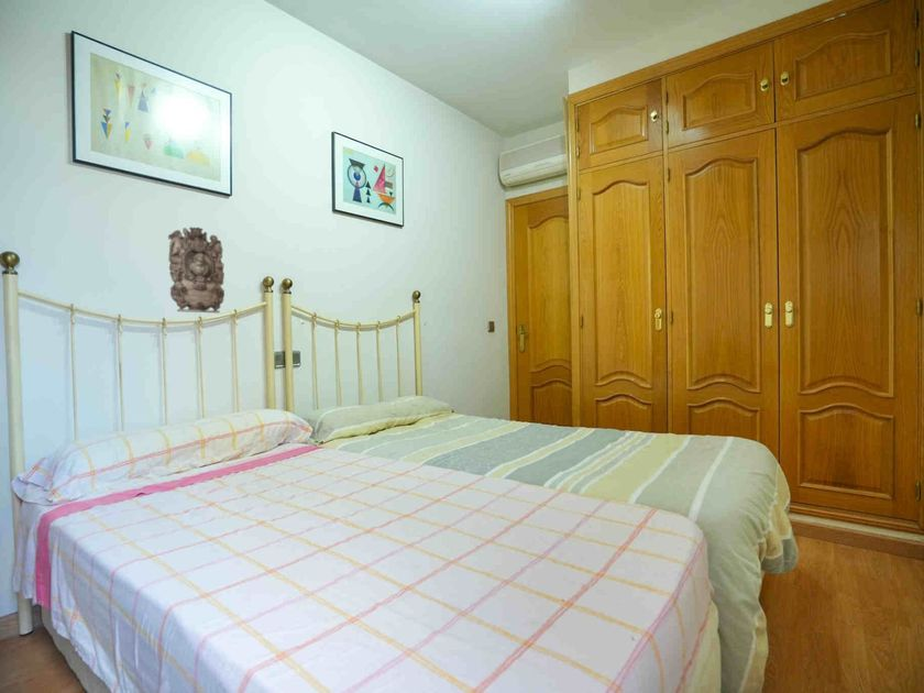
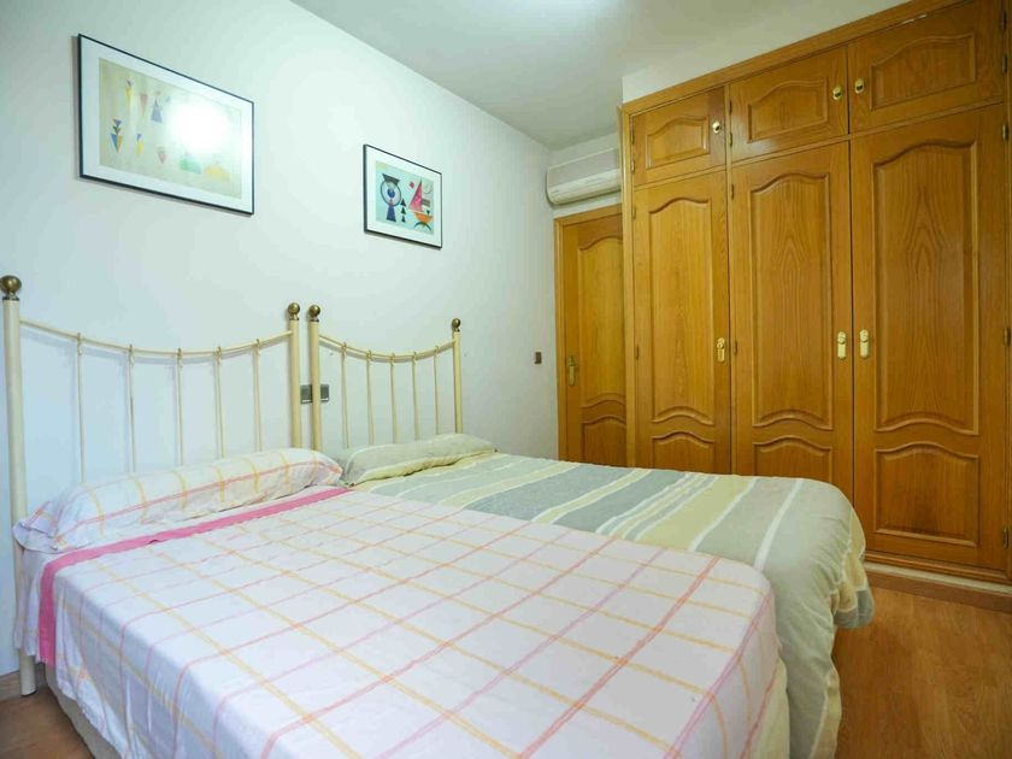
- wall ornament [167,226,226,314]
